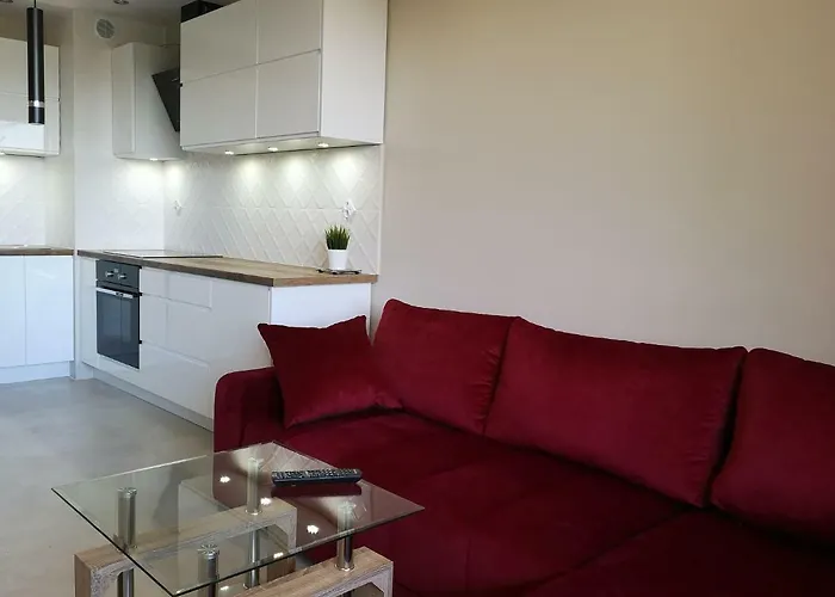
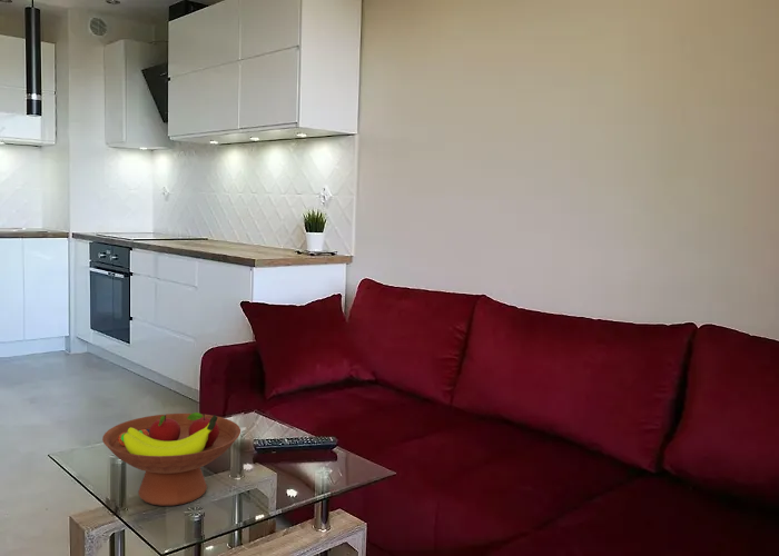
+ fruit bowl [101,411,241,507]
